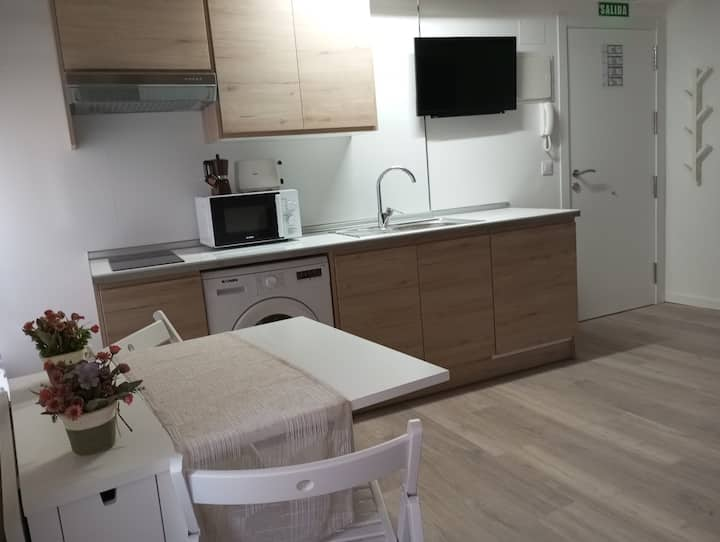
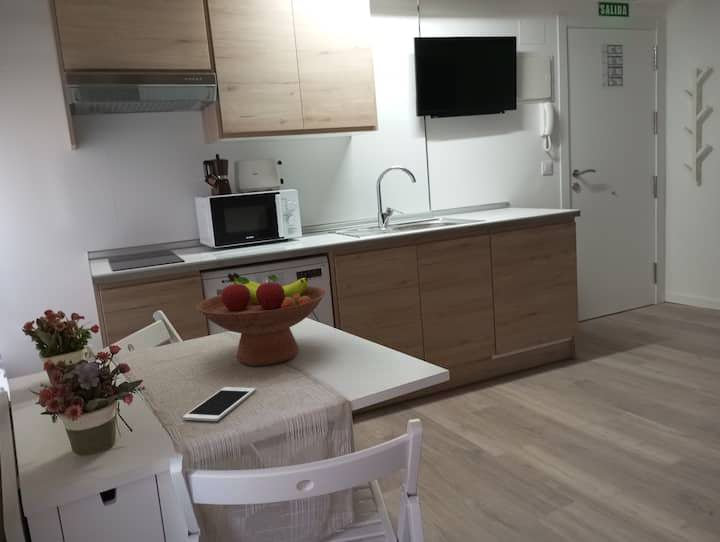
+ cell phone [182,386,257,422]
+ fruit bowl [196,271,326,367]
